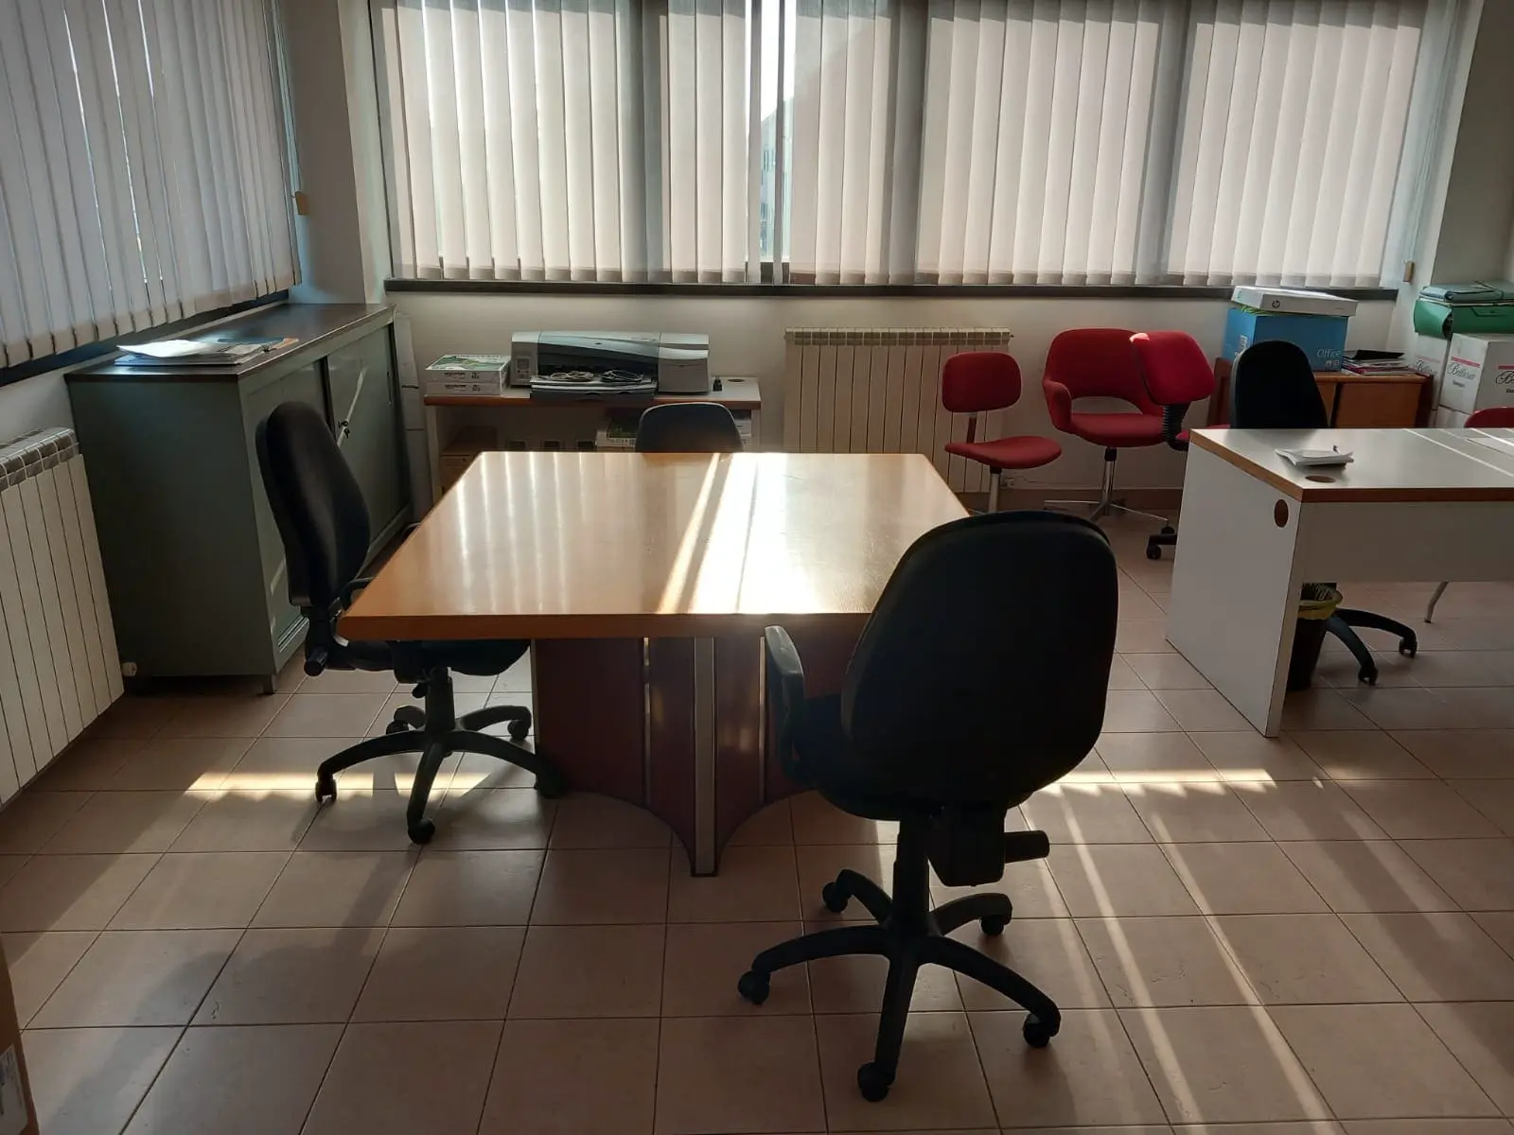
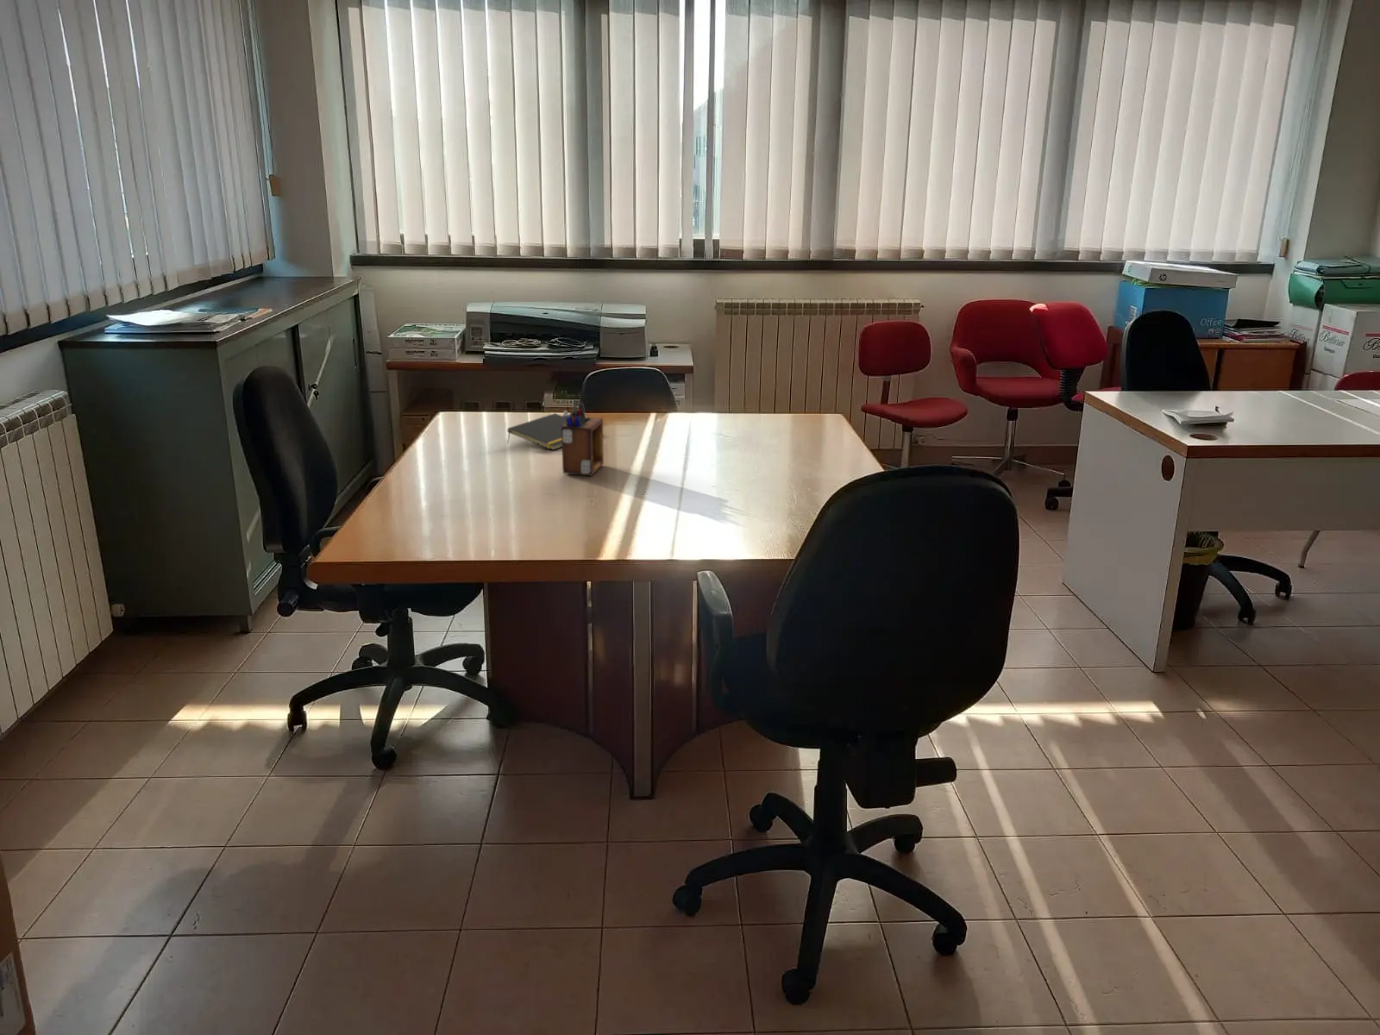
+ desk organizer [562,399,604,477]
+ notepad [506,412,565,451]
